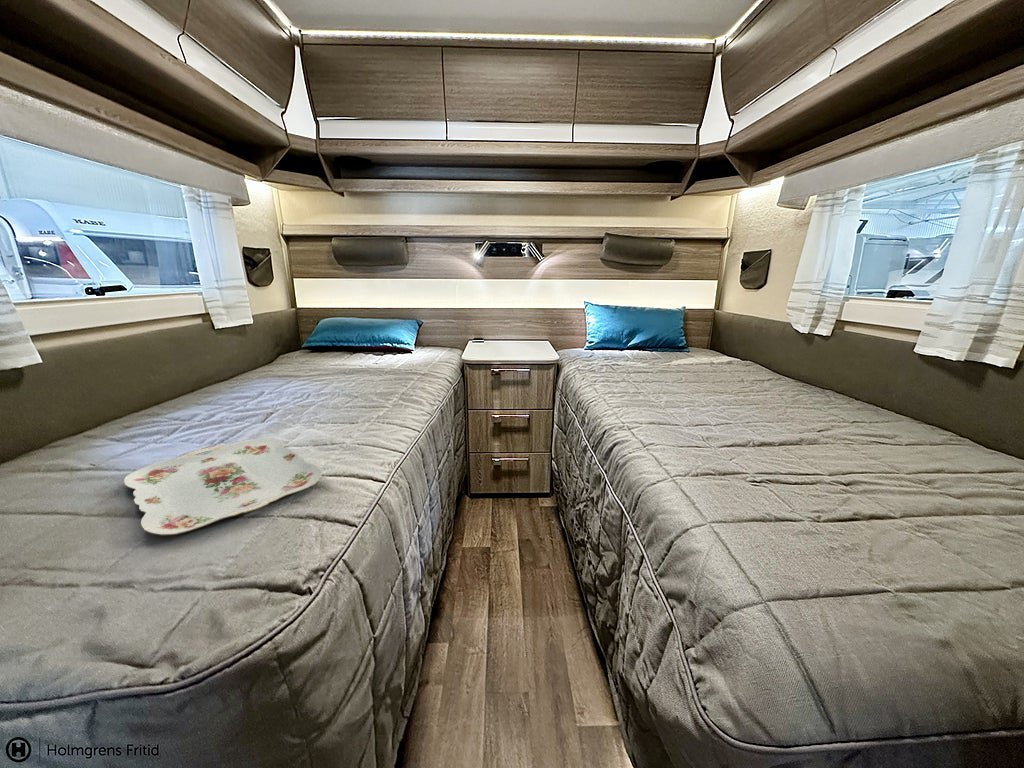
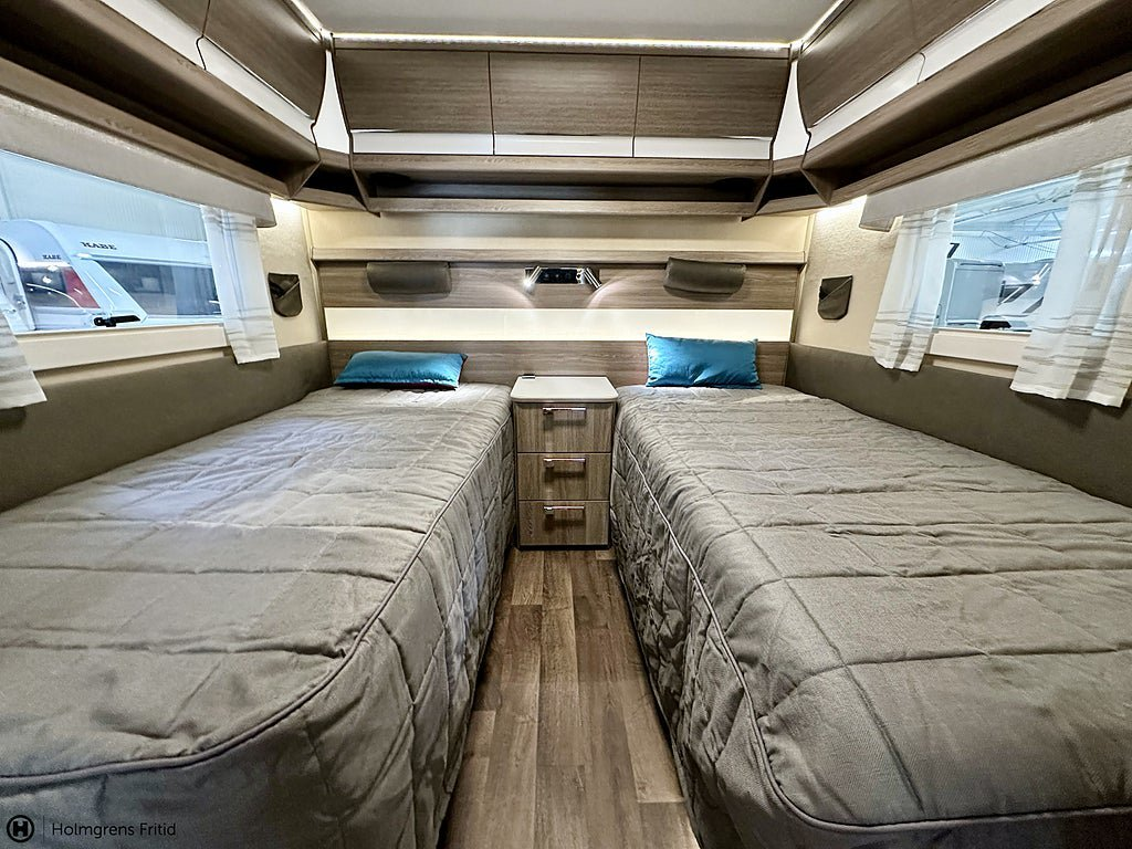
- serving tray [123,437,322,536]
